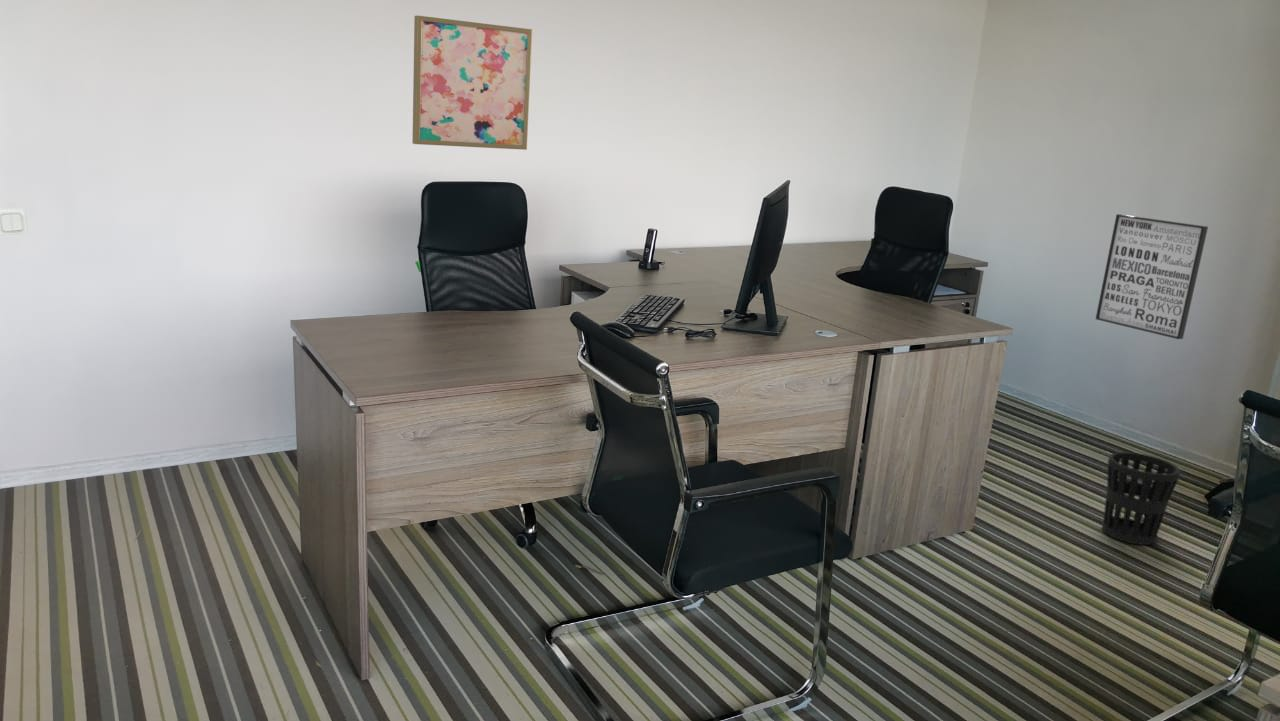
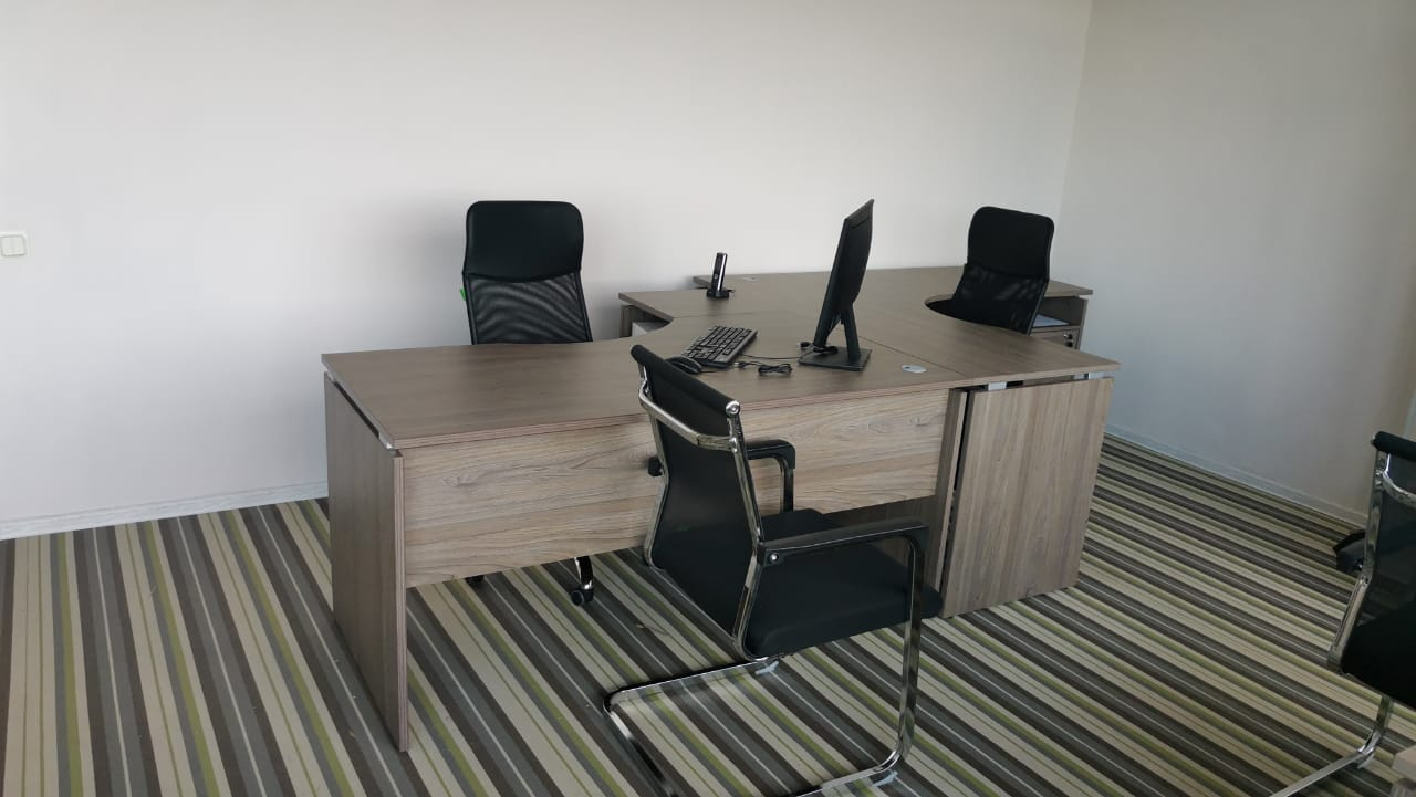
- wall art [411,15,533,151]
- wastebasket [1101,451,1181,546]
- wall art [1095,213,1209,340]
